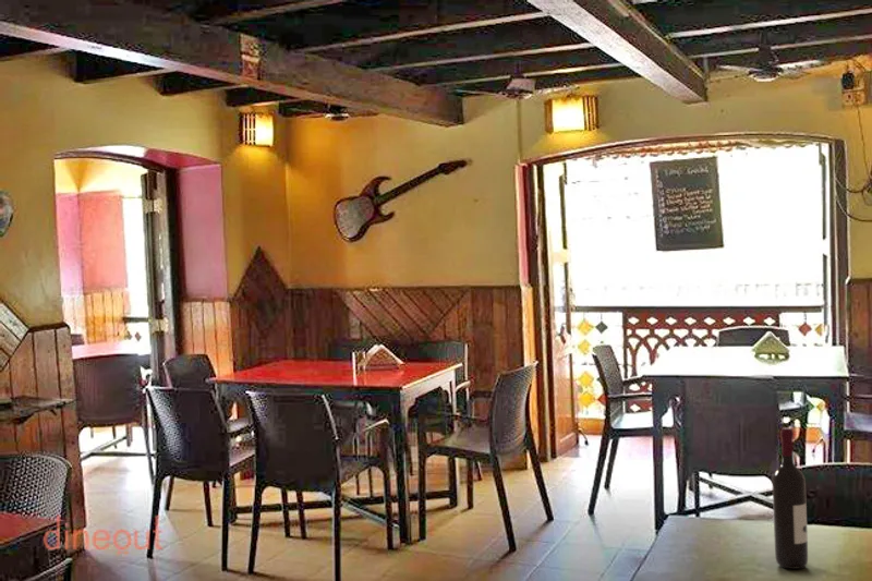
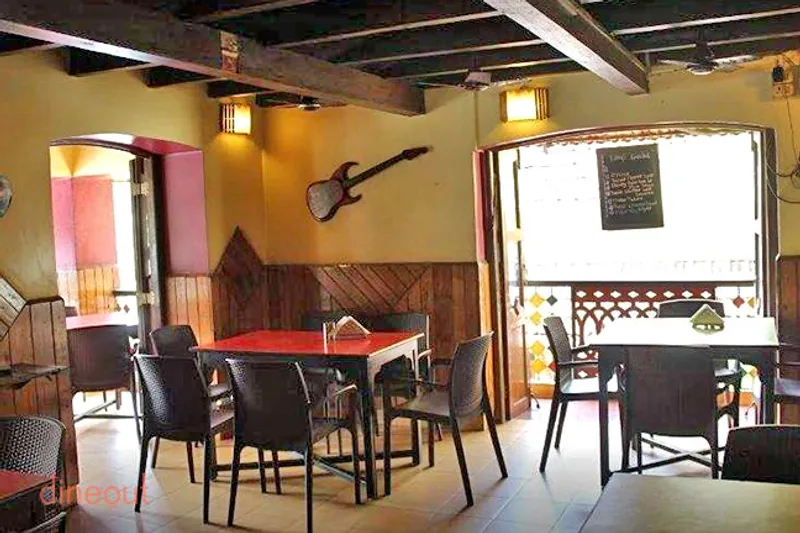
- wine bottle [772,426,809,570]
